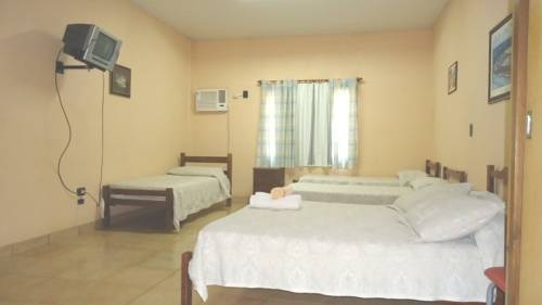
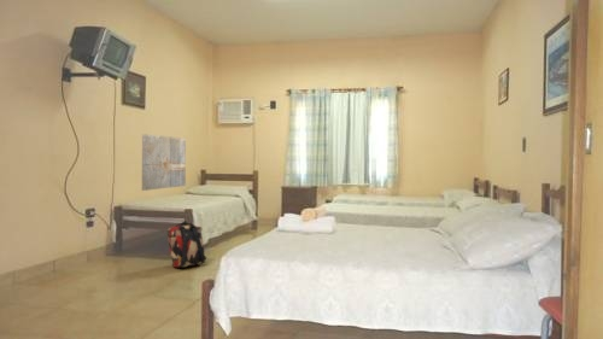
+ wall art [141,133,187,192]
+ backpack [166,221,207,269]
